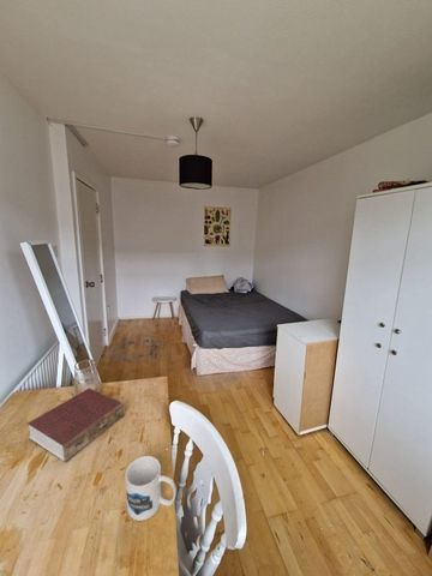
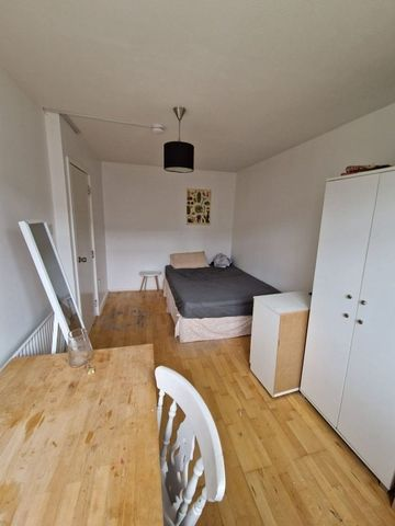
- mug [125,455,178,522]
- book [26,388,126,463]
